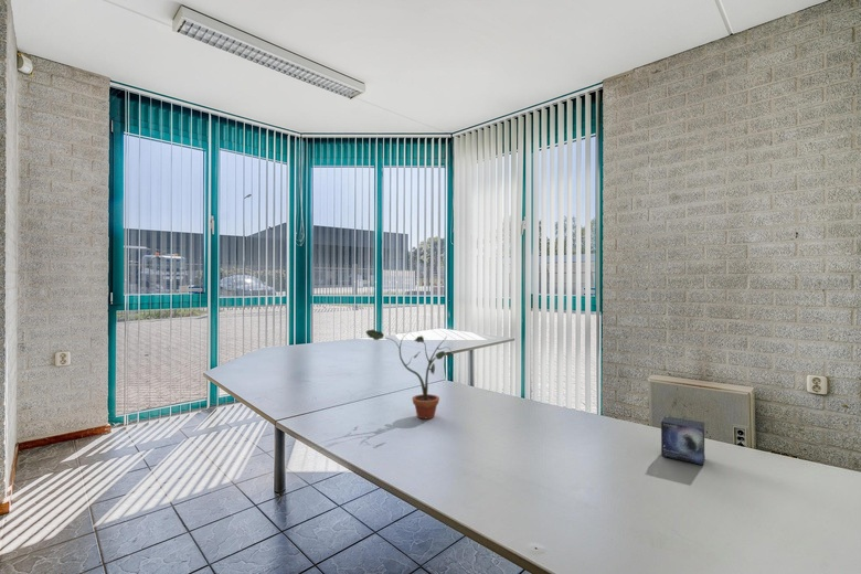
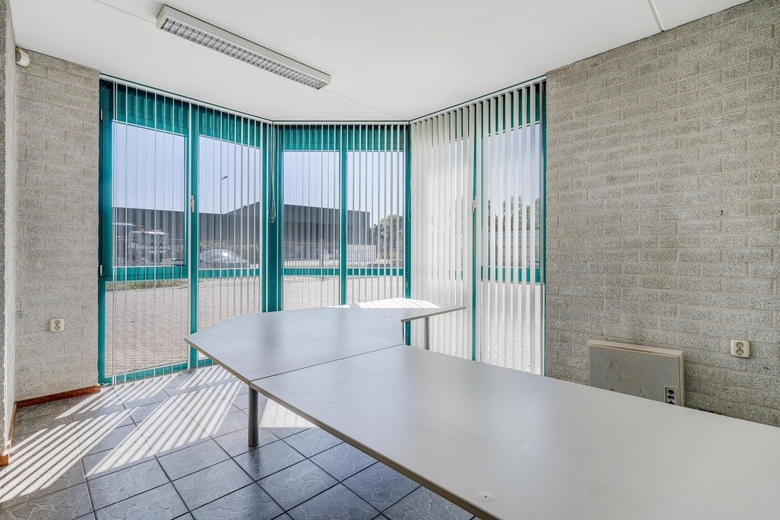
- potted plant [365,329,454,419]
- small box [660,415,706,466]
